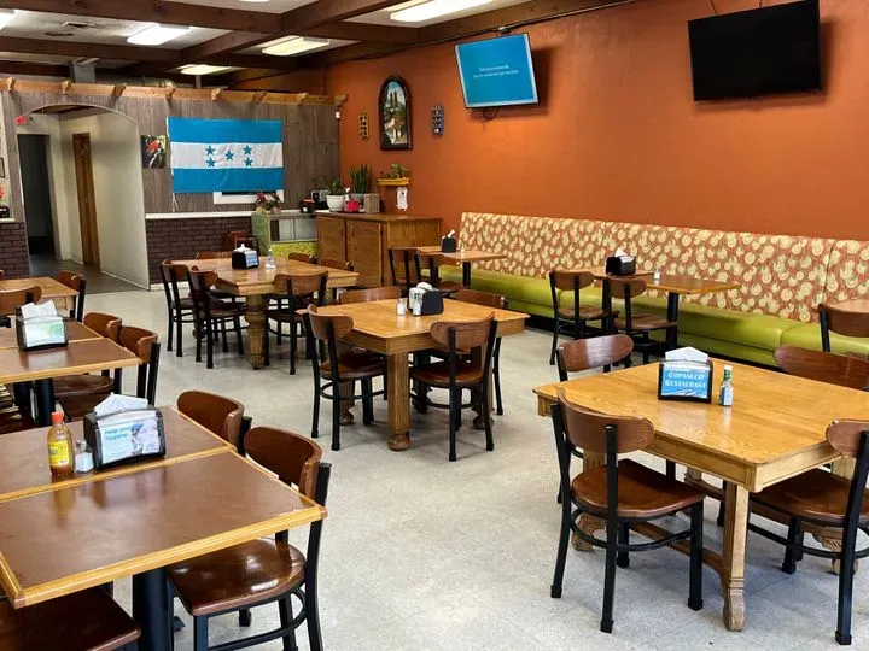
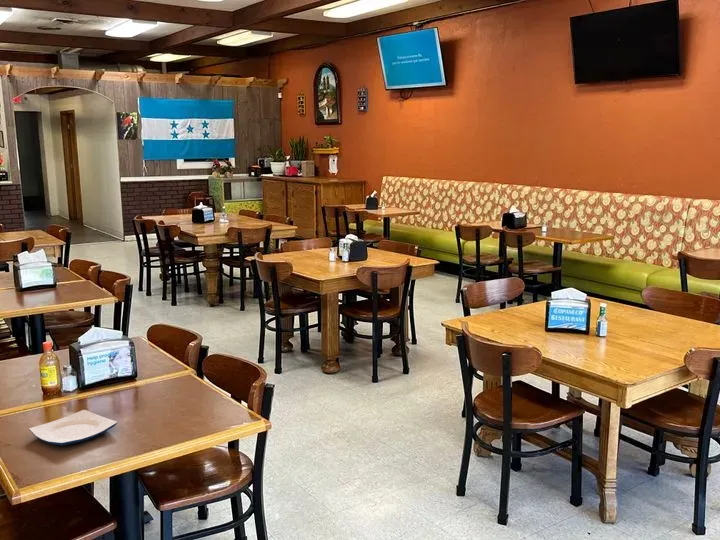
+ plate [28,409,118,446]
